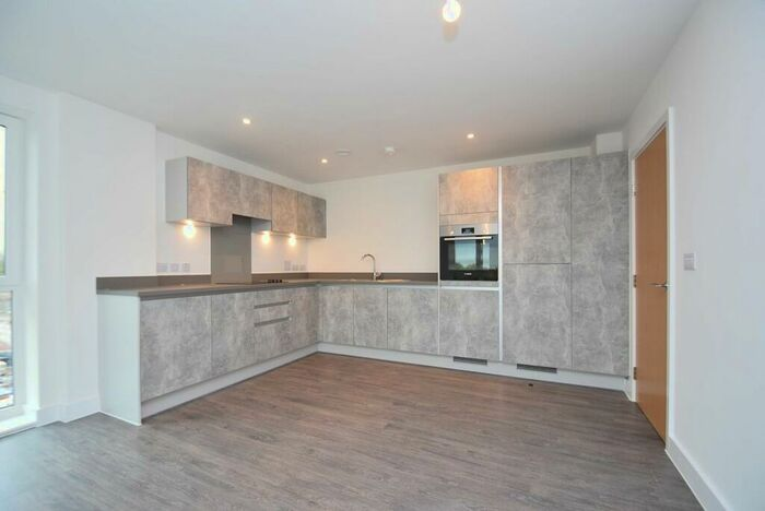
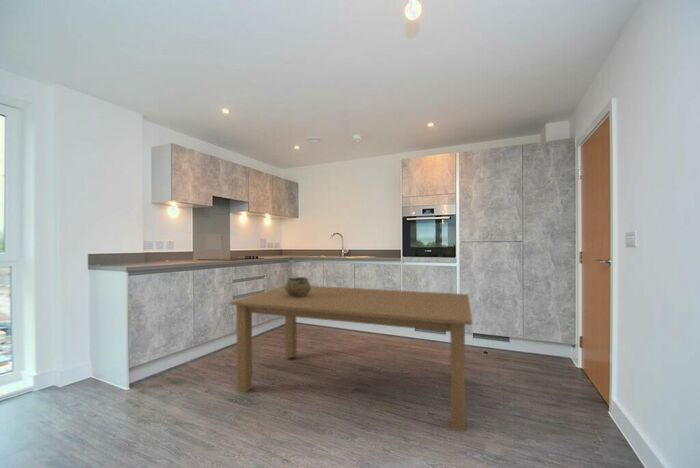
+ dining table [229,284,473,433]
+ decorative bowl [285,276,312,297]
